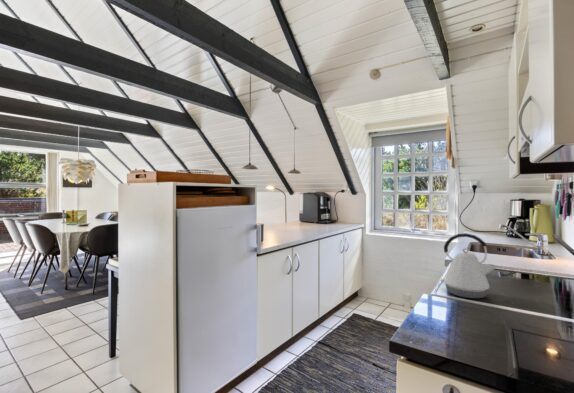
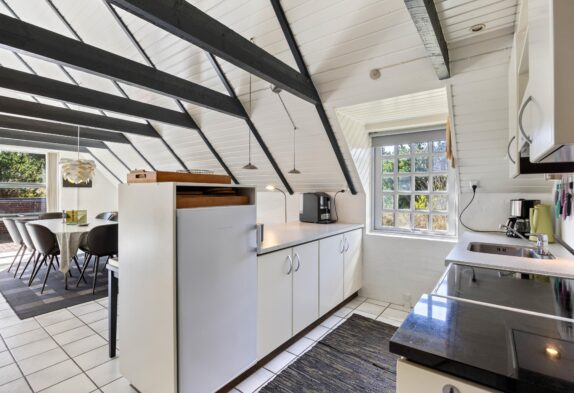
- kettle [440,232,498,299]
